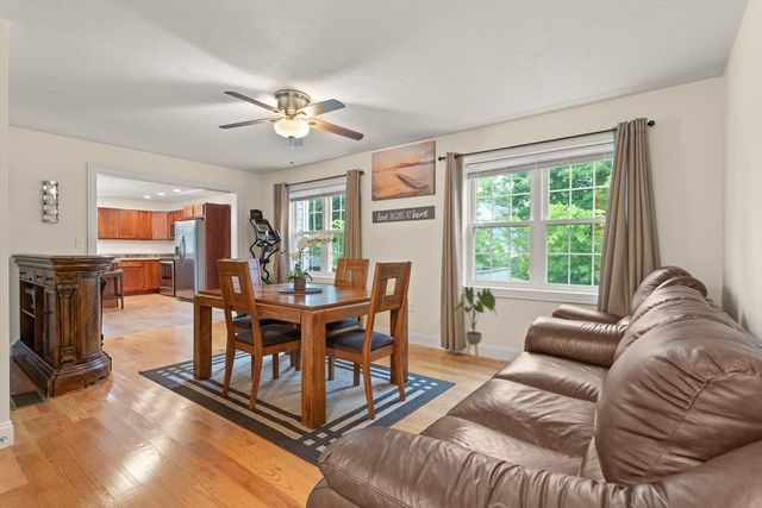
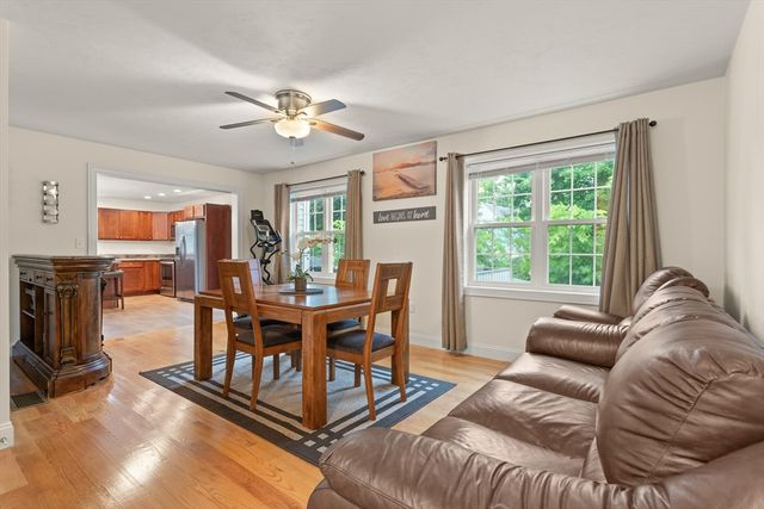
- house plant [452,286,498,364]
